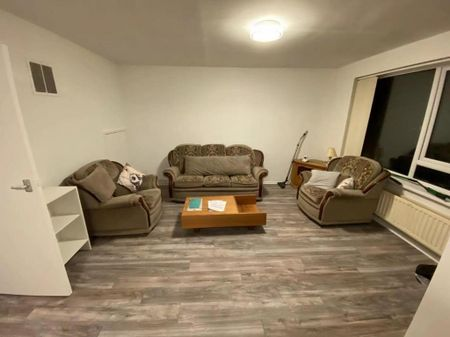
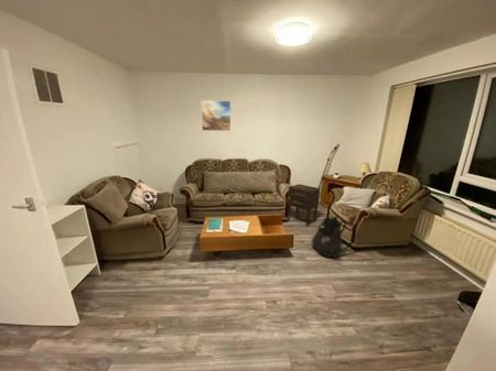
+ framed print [201,99,231,132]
+ backpack [311,215,357,259]
+ nightstand [287,183,321,228]
